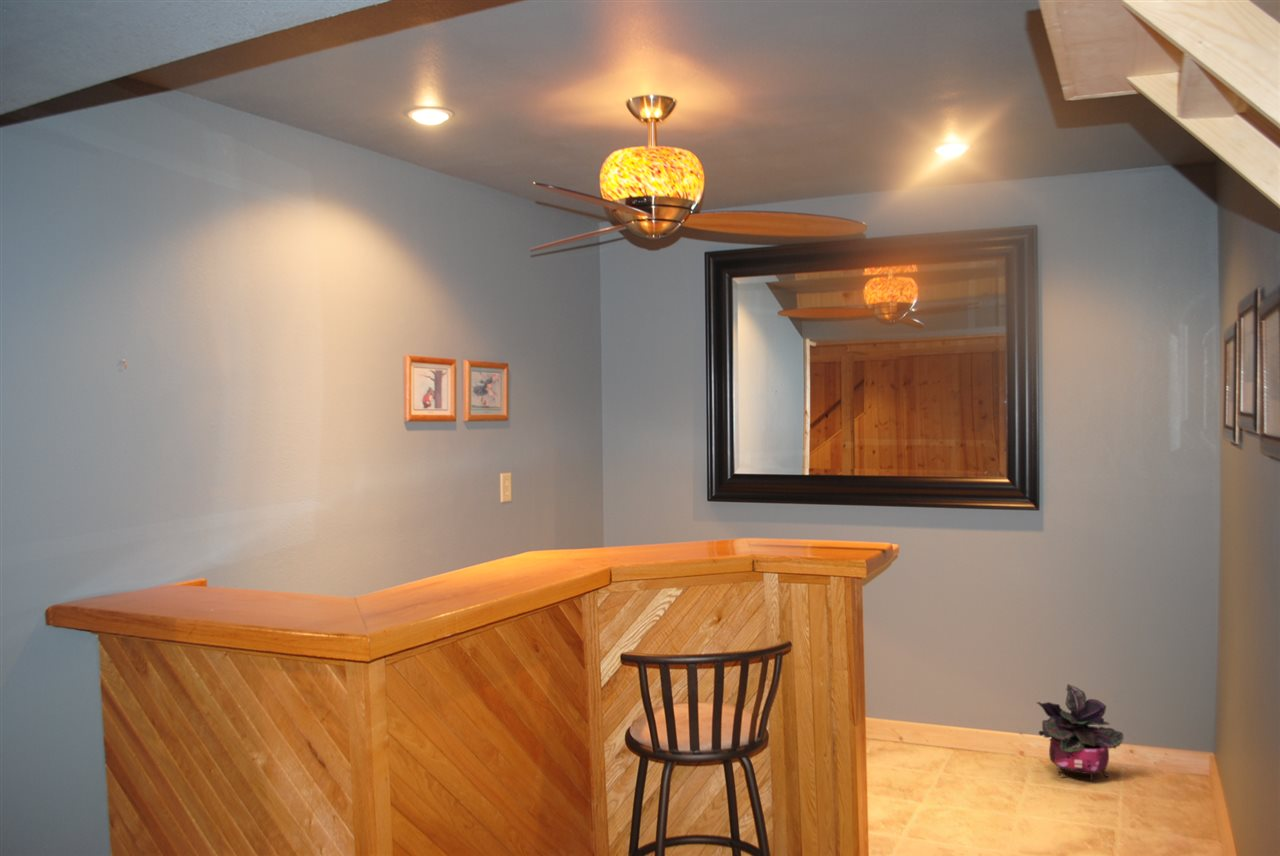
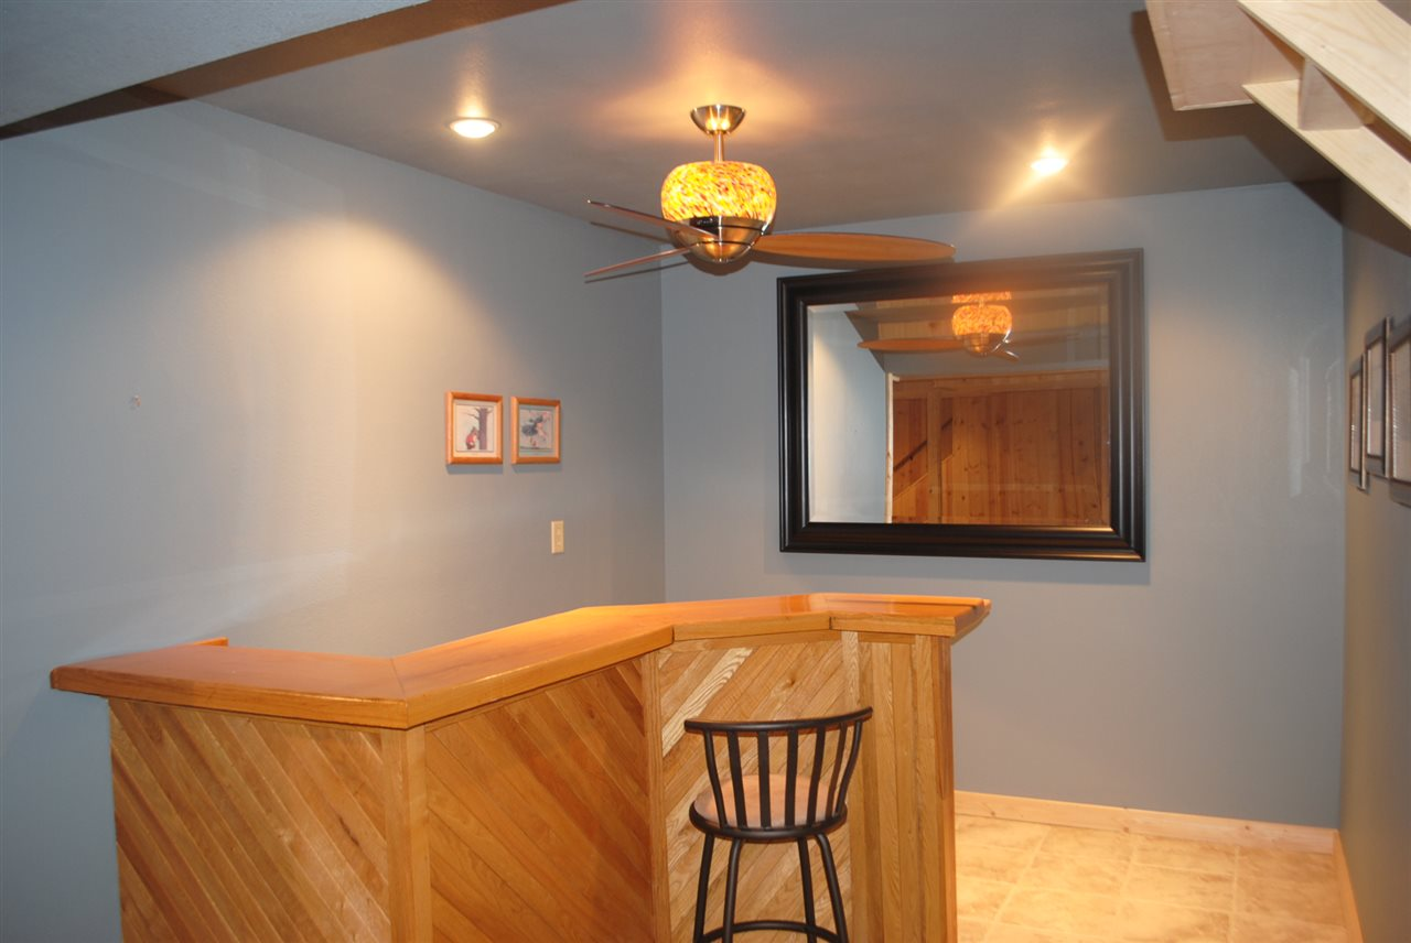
- potted plant [1035,683,1125,781]
